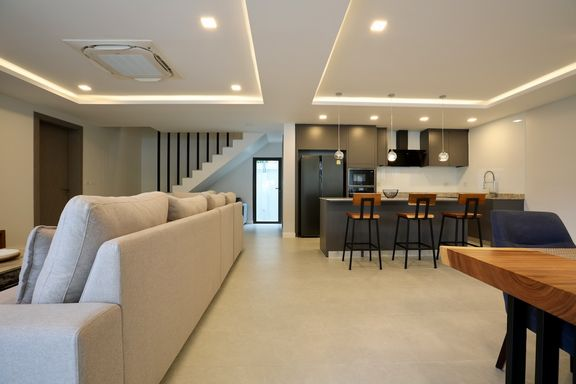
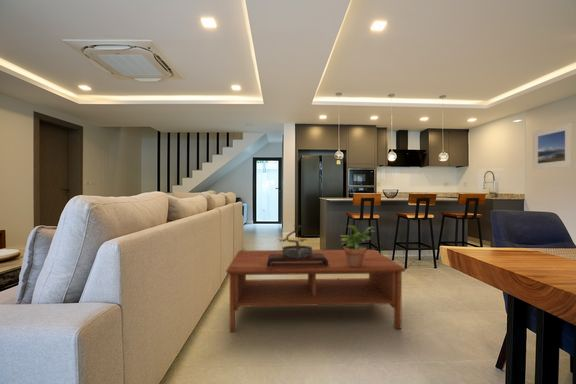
+ coffee table [225,249,407,333]
+ potted plant [339,225,376,266]
+ bonsai tree [267,221,329,267]
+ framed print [532,122,574,171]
